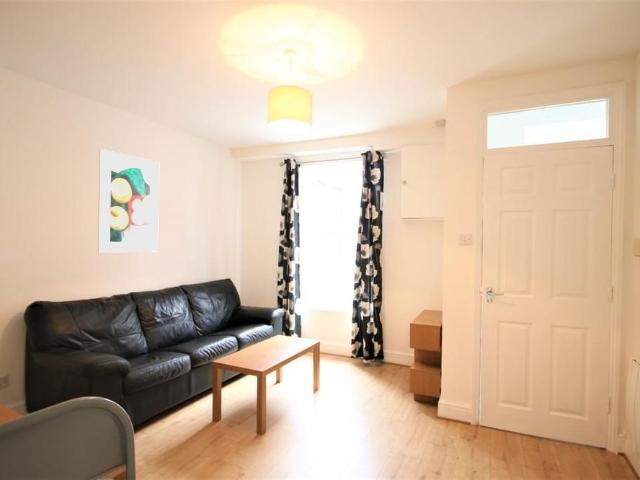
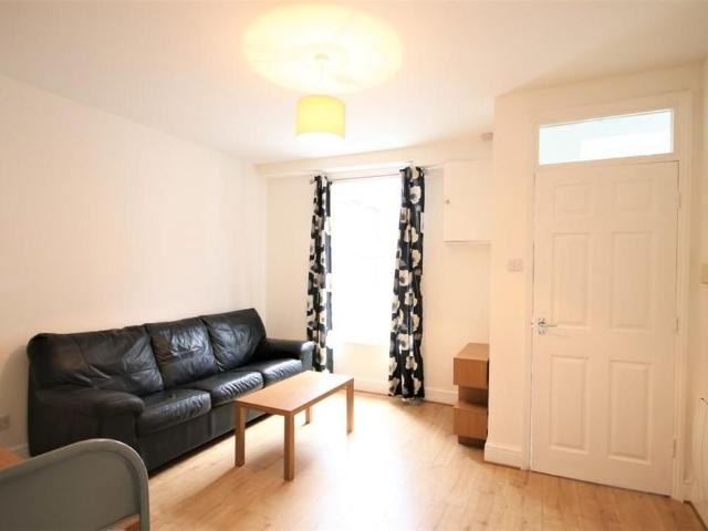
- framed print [97,148,160,254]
